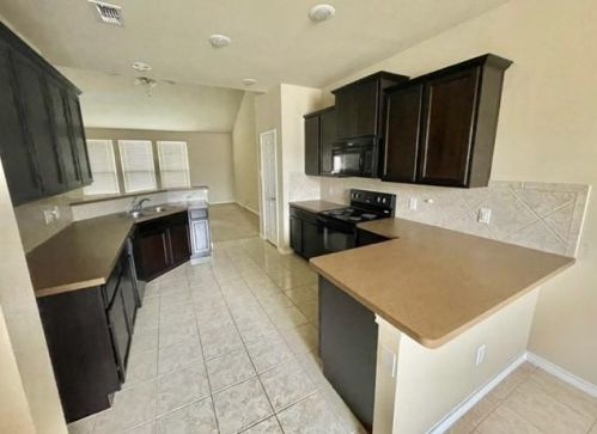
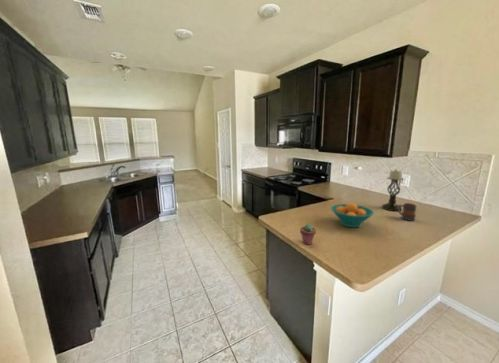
+ potted succulent [299,223,317,246]
+ candle holder [381,168,405,212]
+ fruit bowl [330,202,375,228]
+ mug [397,202,417,222]
